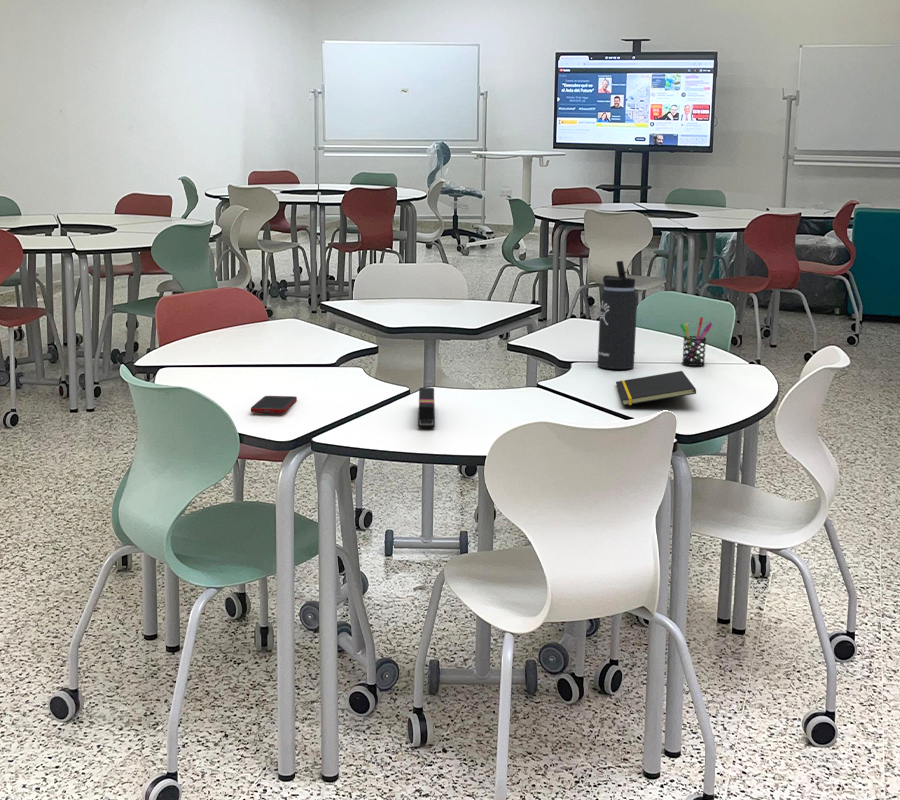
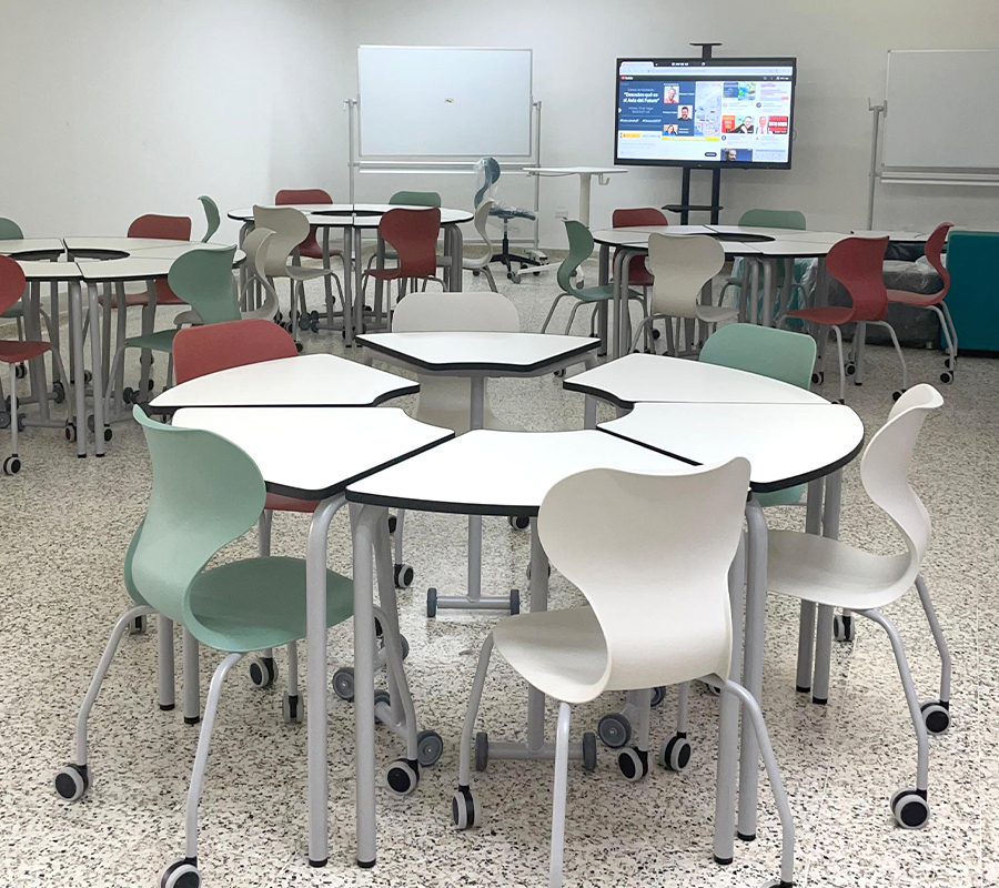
- pen holder [679,316,713,367]
- thermos bottle [597,260,638,370]
- notepad [615,370,697,407]
- cell phone [250,395,298,414]
- stapler [417,387,436,428]
